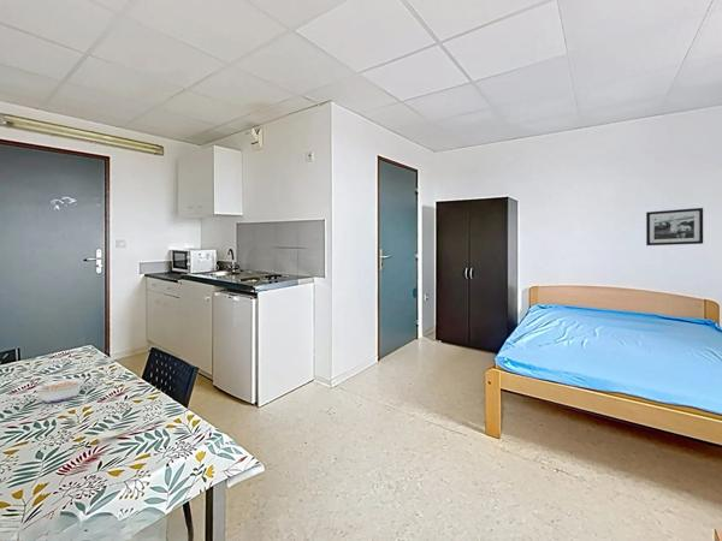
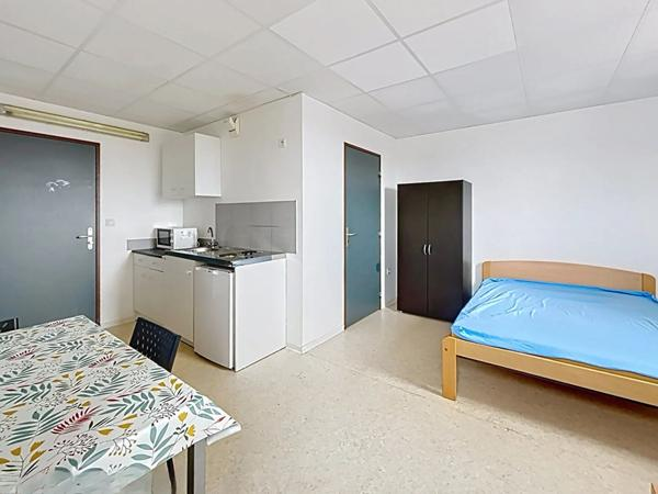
- picture frame [645,207,704,246]
- legume [29,377,87,404]
- stirrer [96,416,171,439]
